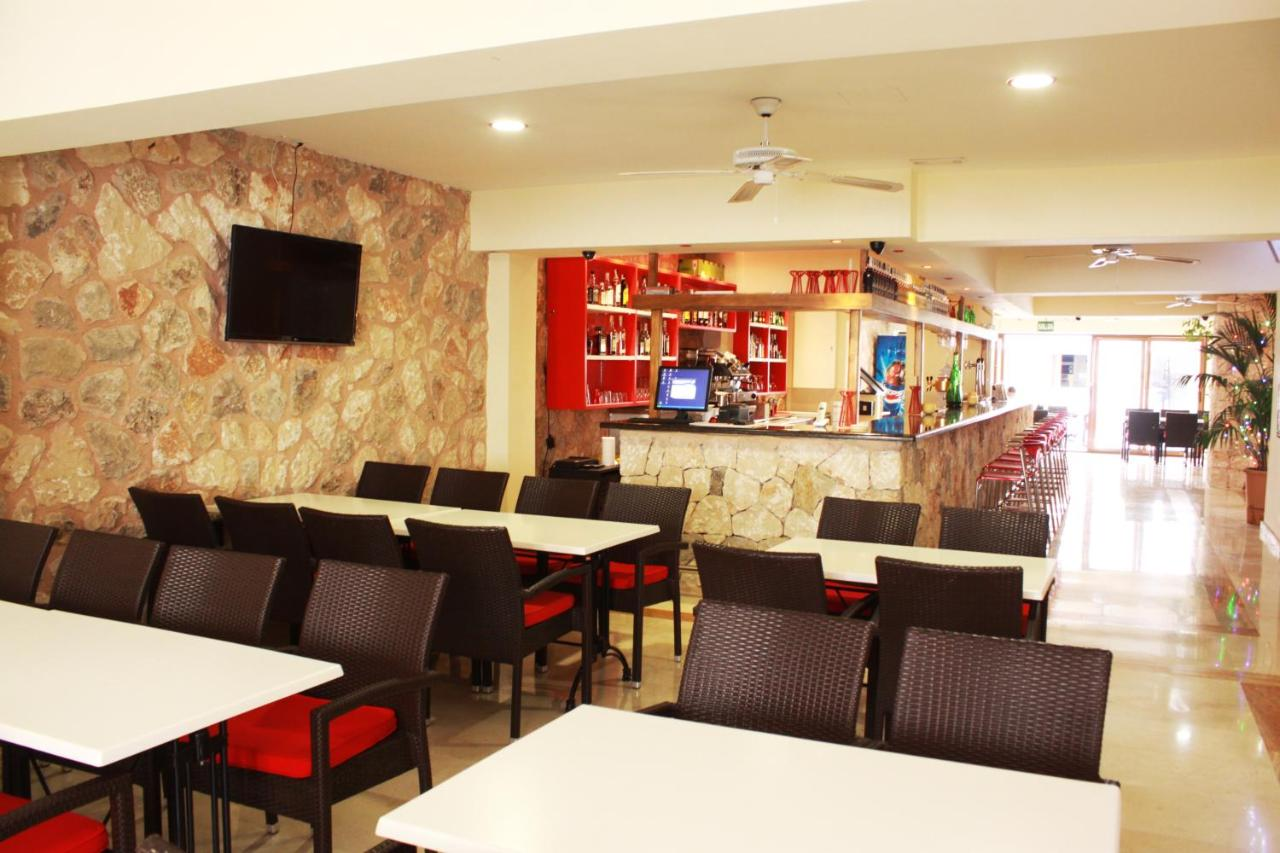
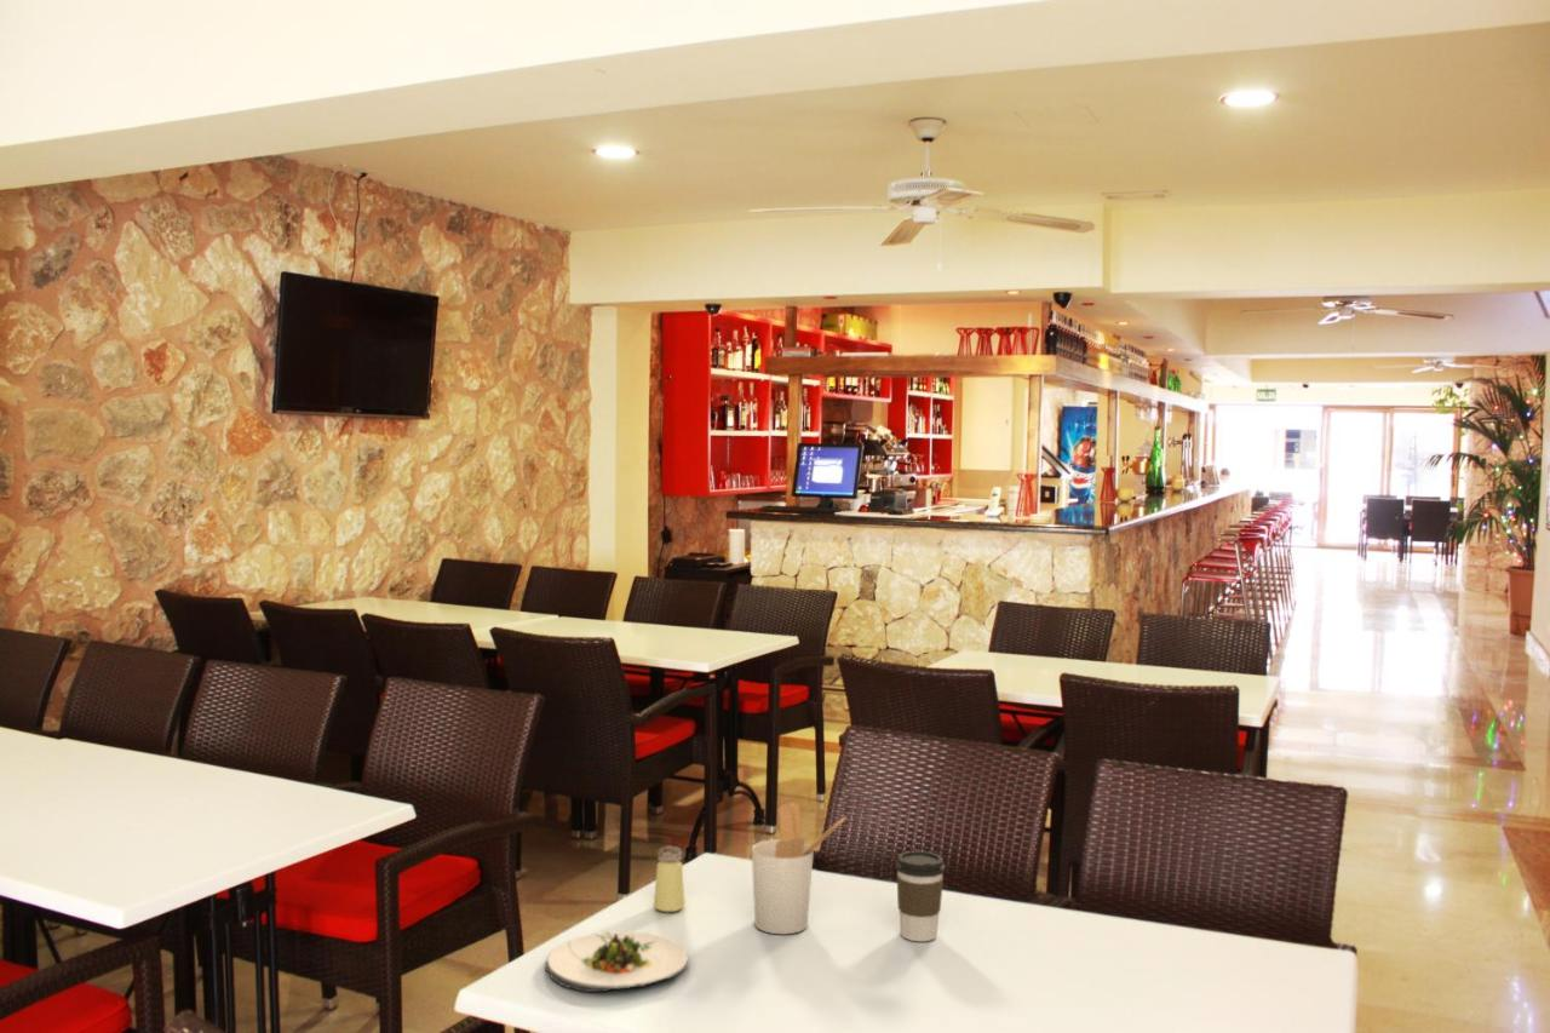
+ utensil holder [751,802,848,935]
+ saltshaker [653,845,685,913]
+ salad plate [544,930,690,993]
+ coffee cup [894,850,946,943]
